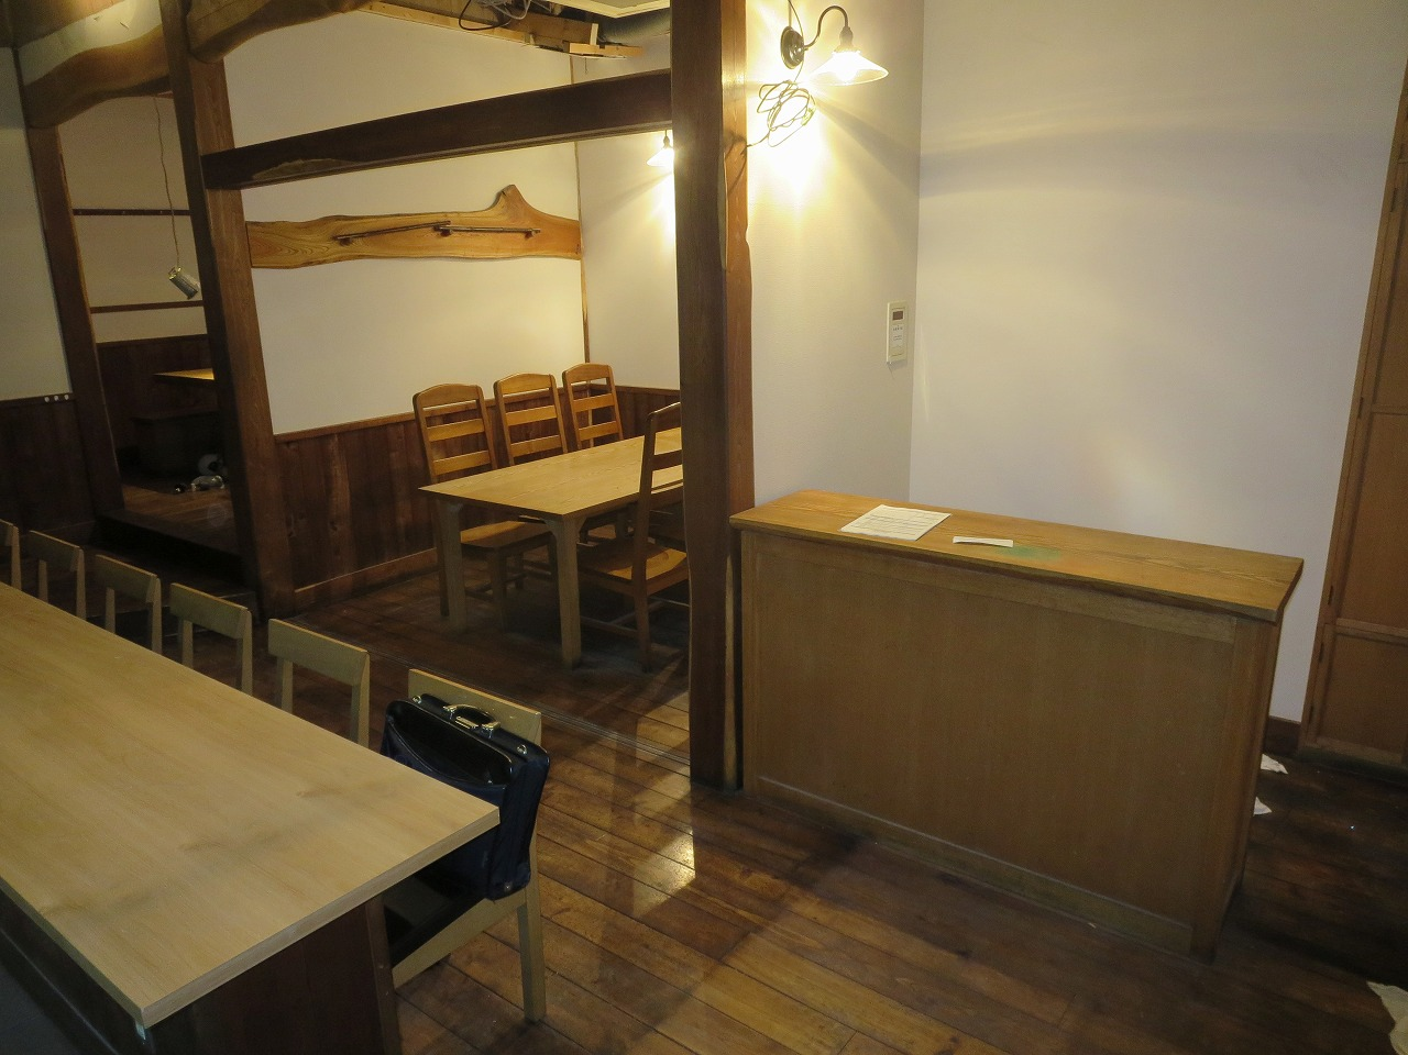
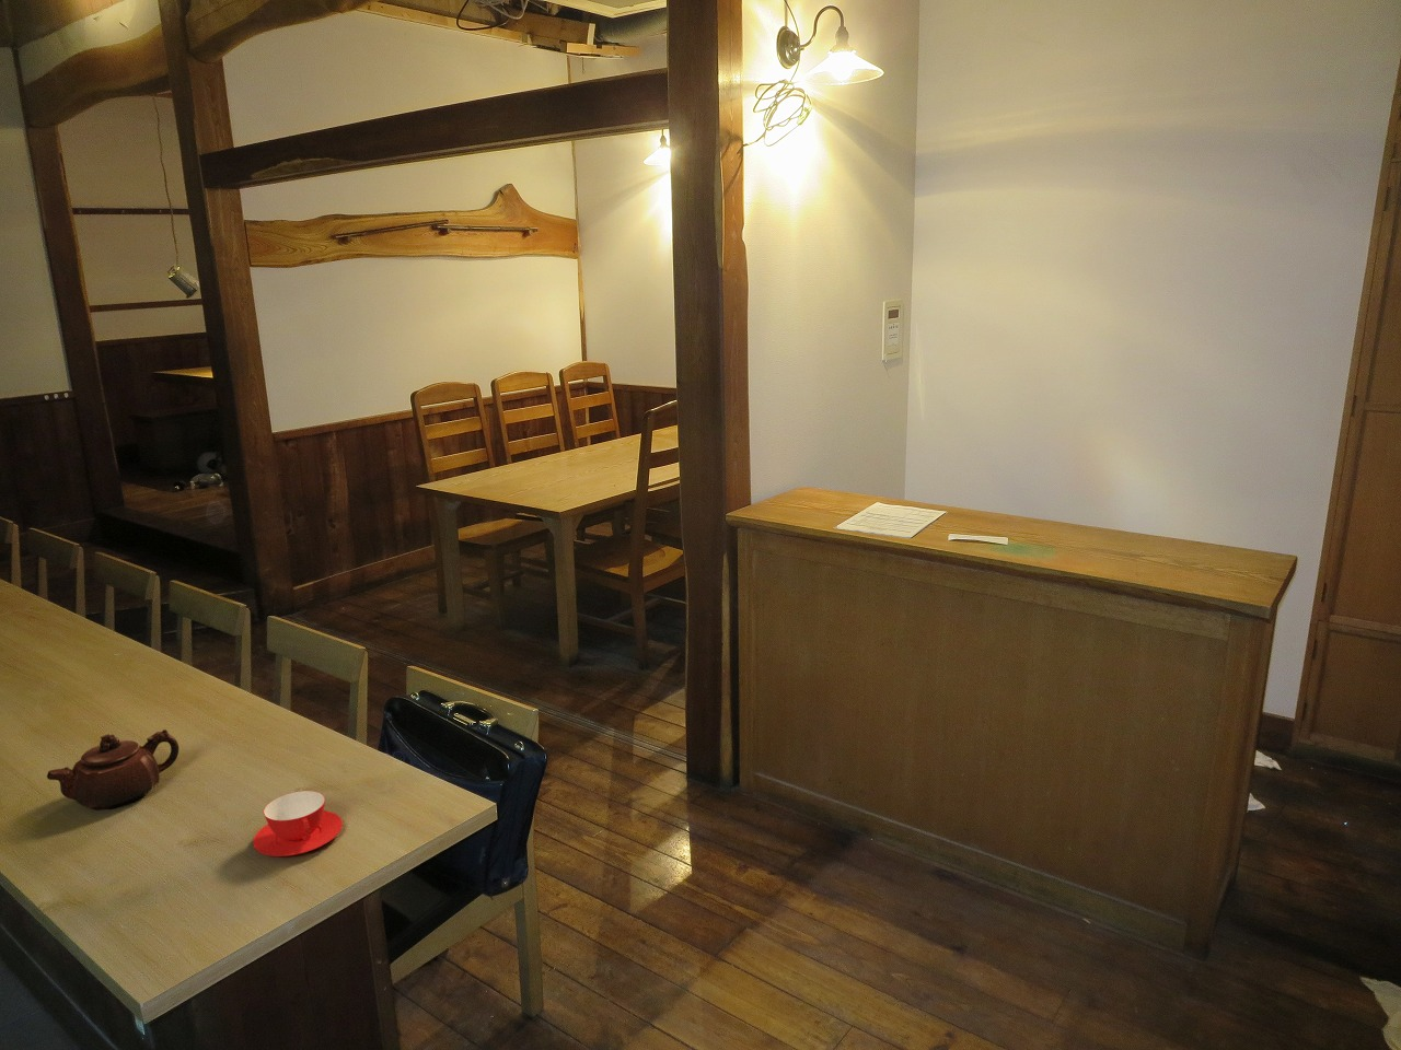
+ teacup [252,790,344,857]
+ teapot [46,728,180,811]
